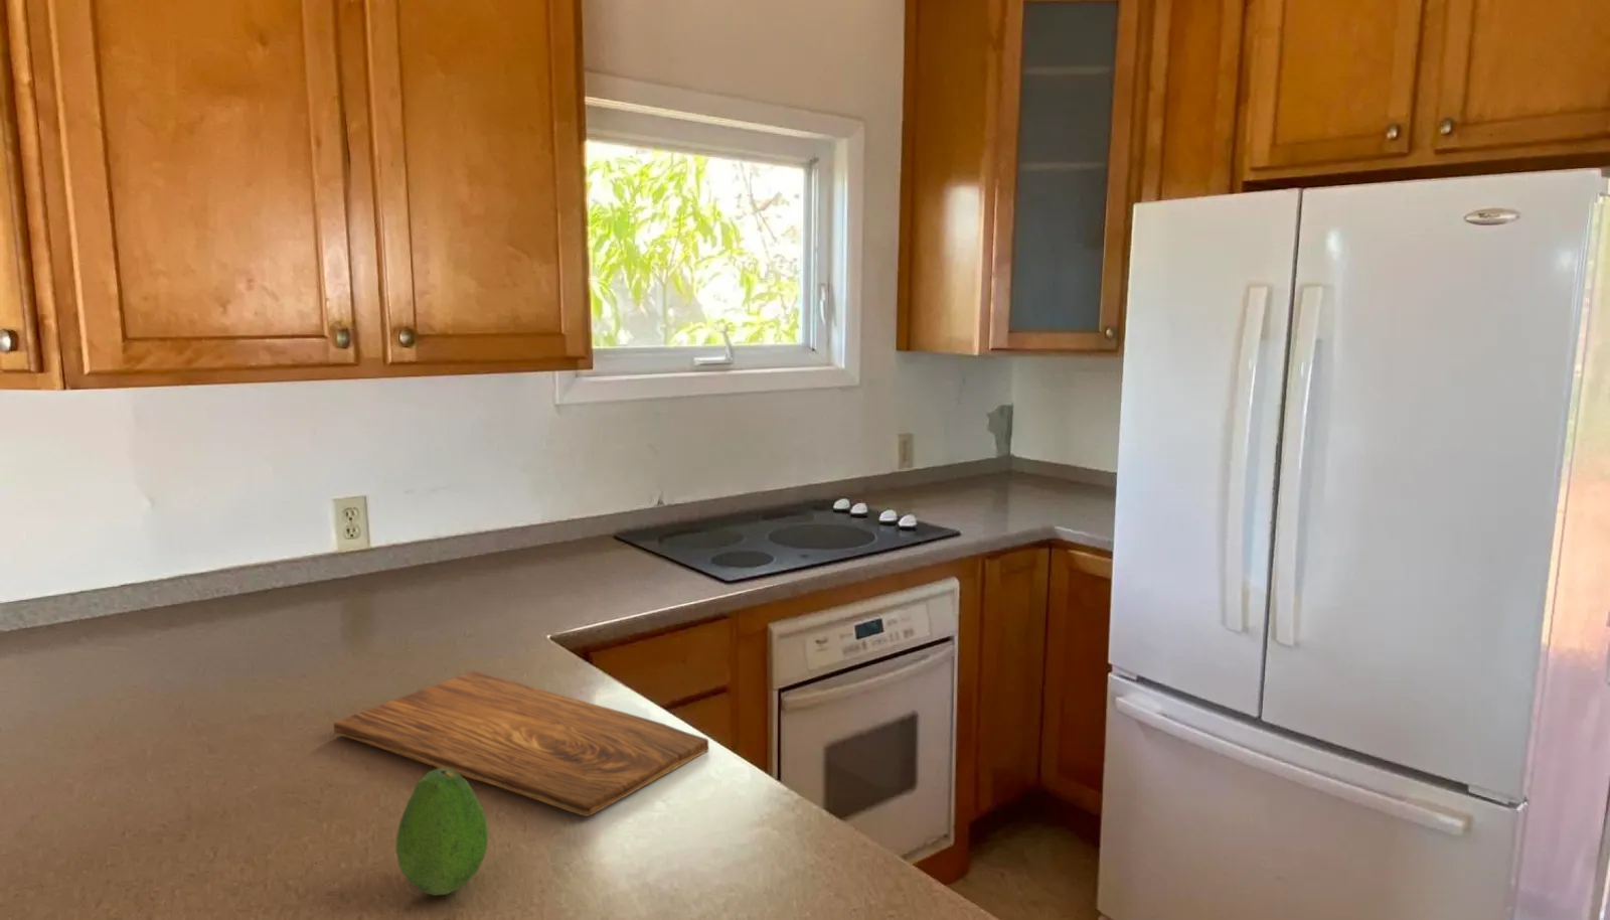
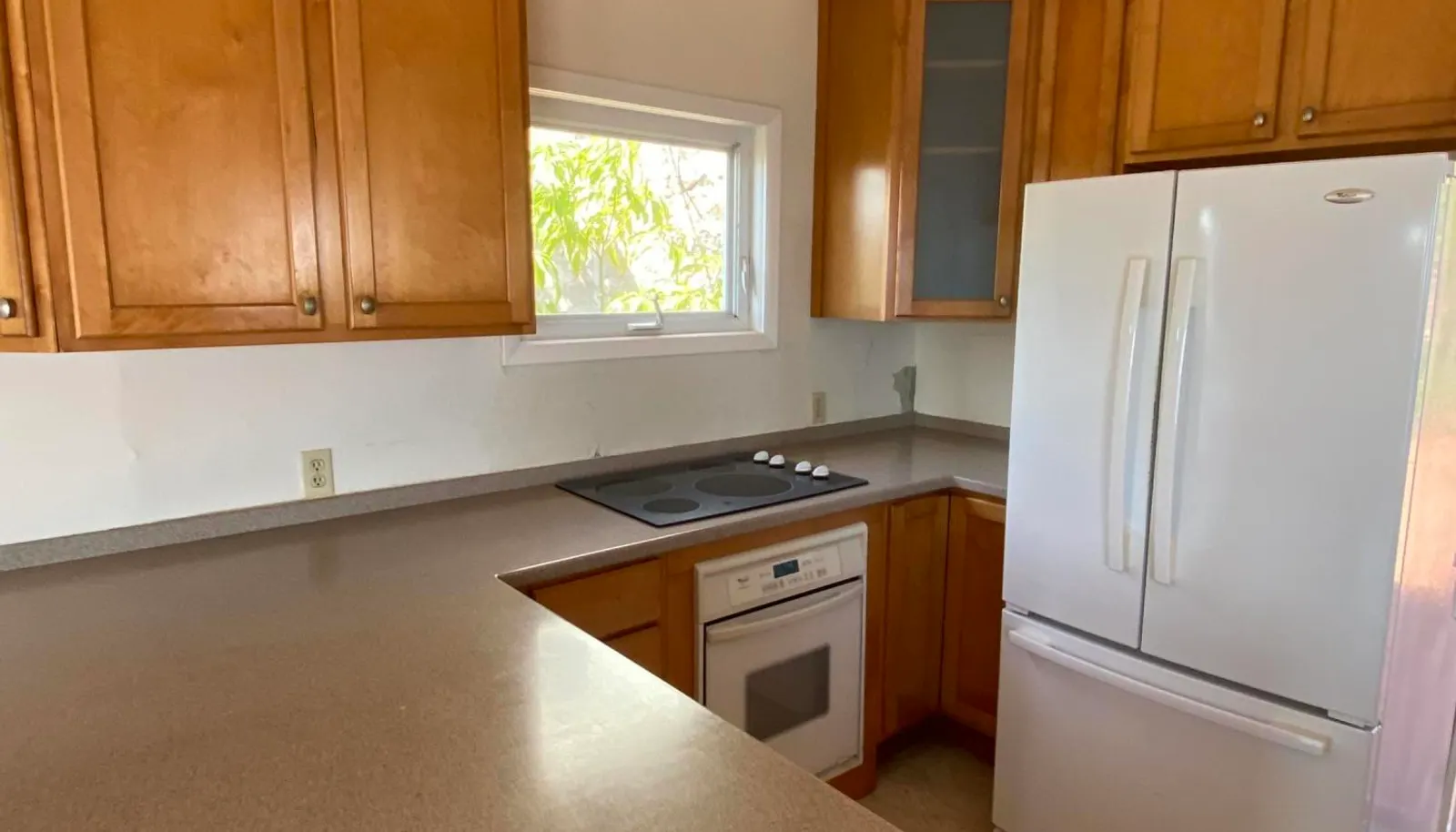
- cutting board [333,670,710,817]
- fruit [395,767,489,897]
